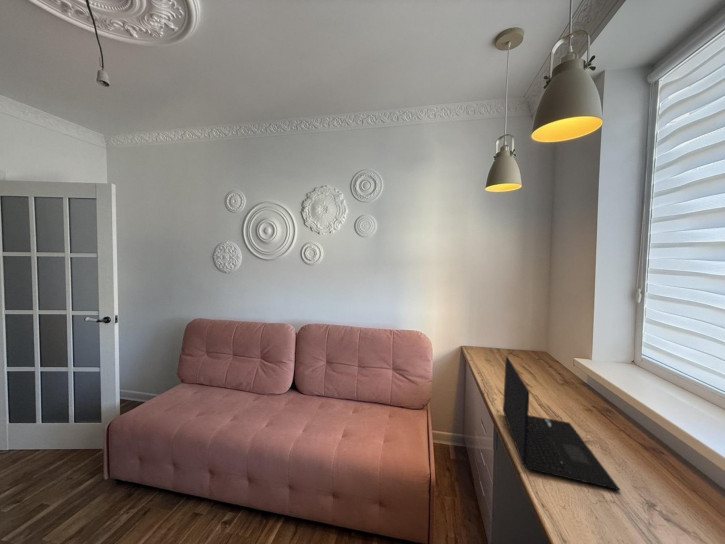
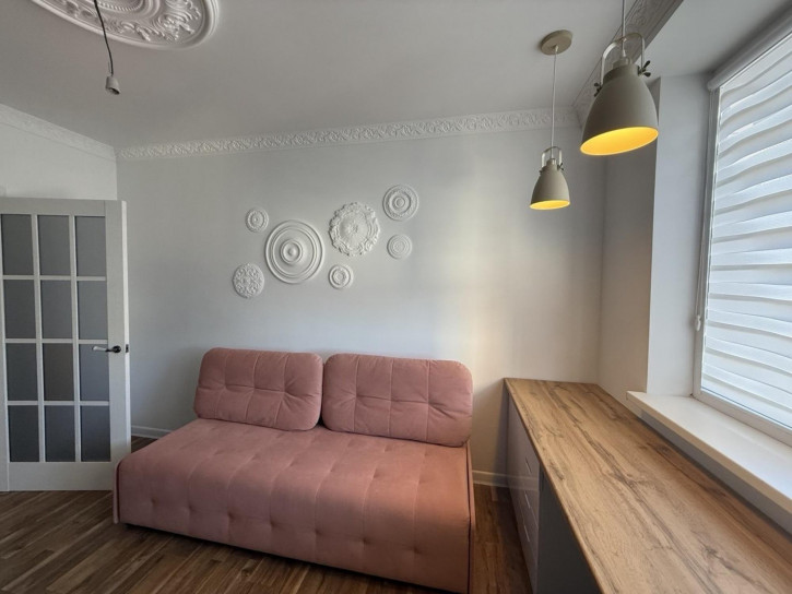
- laptop [502,356,621,491]
